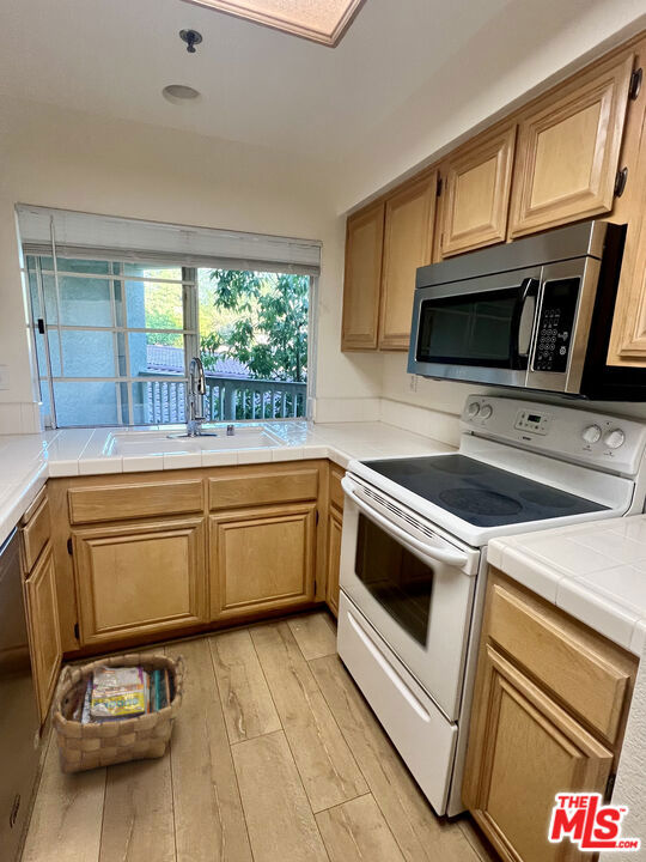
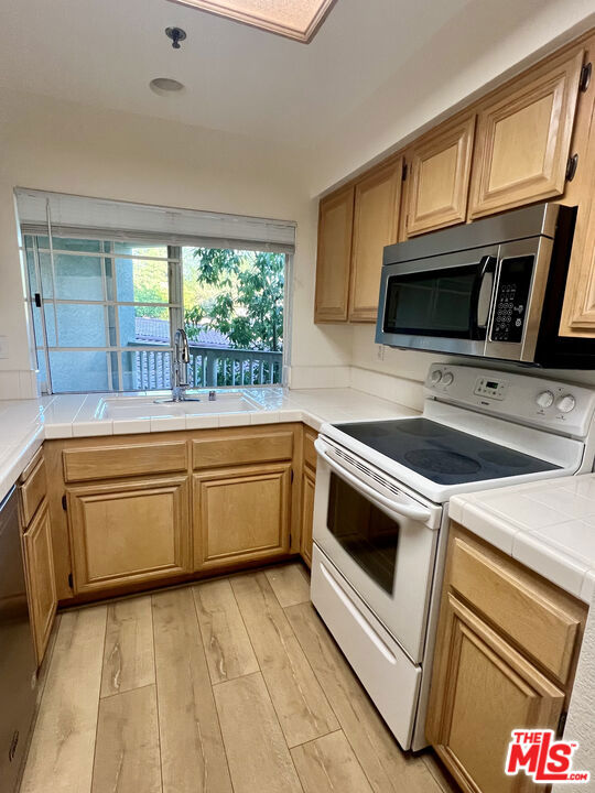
- woven basket [49,654,188,776]
